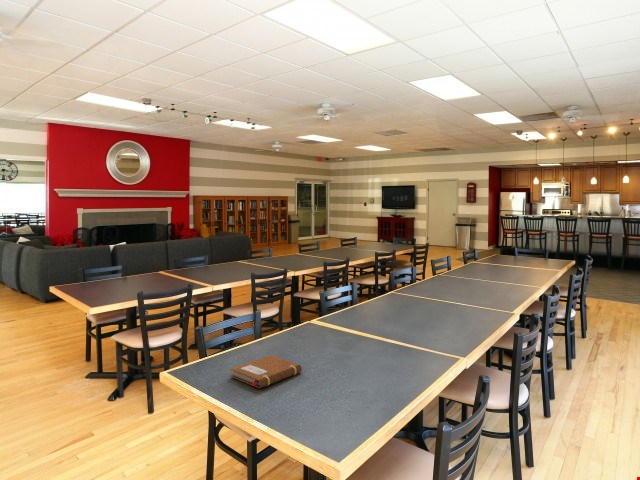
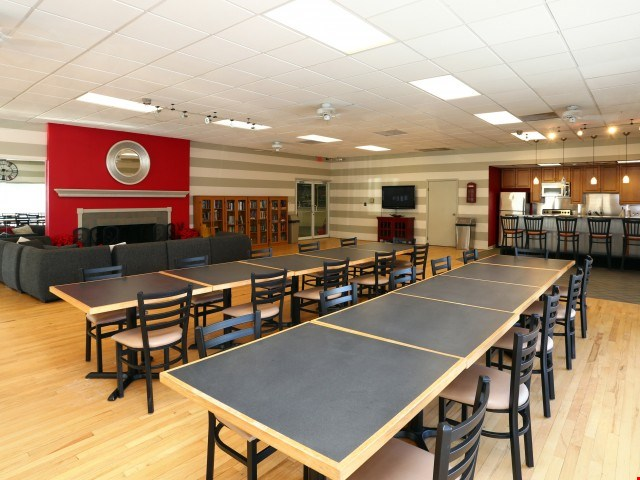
- notebook [229,354,303,389]
